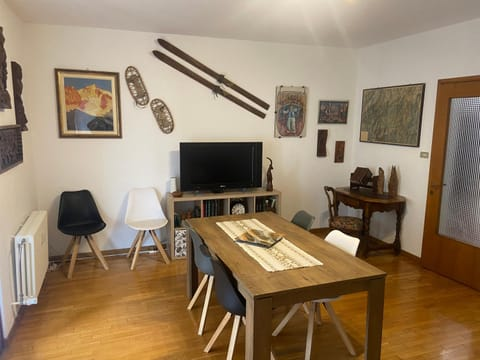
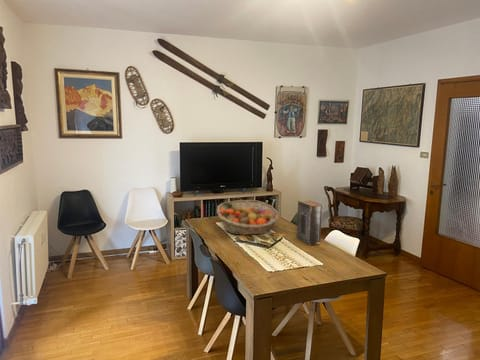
+ book [296,200,323,246]
+ fruit basket [216,199,280,236]
